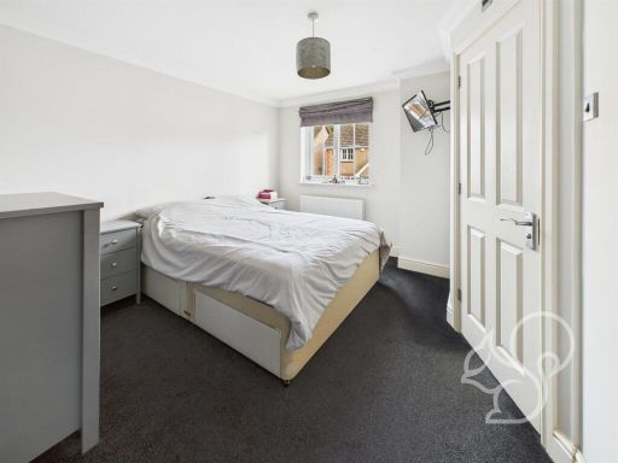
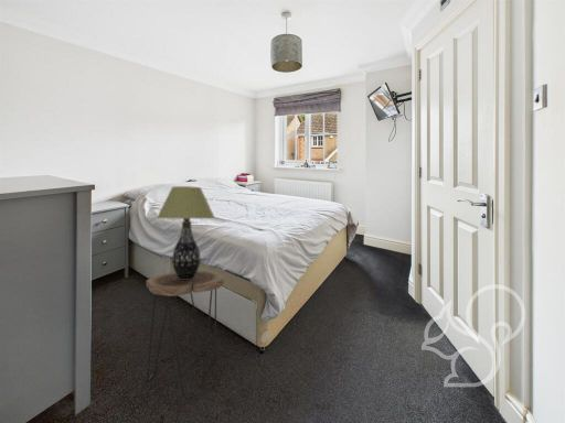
+ side table [146,270,225,400]
+ table lamp [156,185,216,280]
